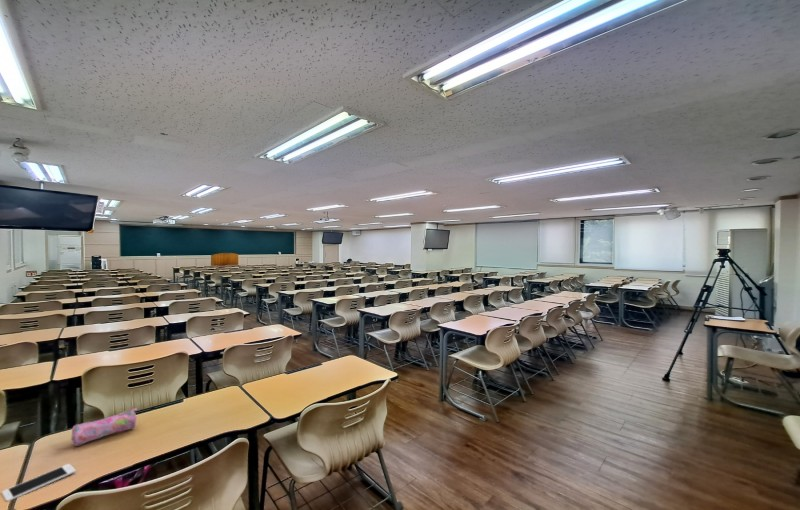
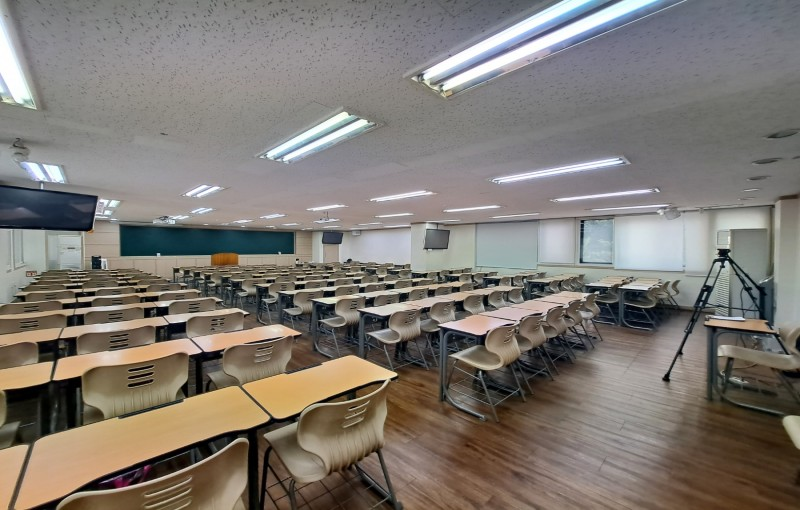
- cell phone [1,463,77,503]
- pencil case [71,407,138,447]
